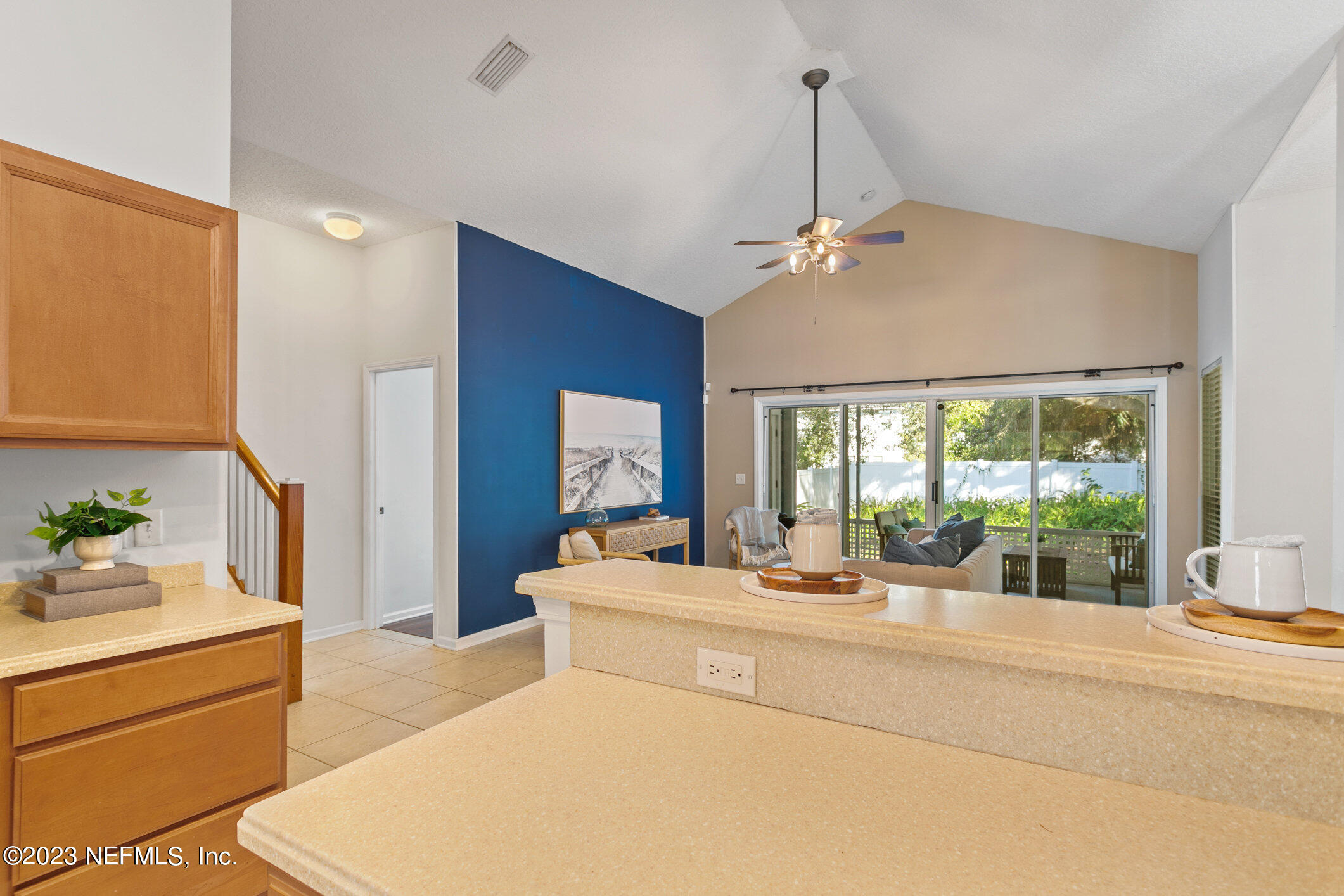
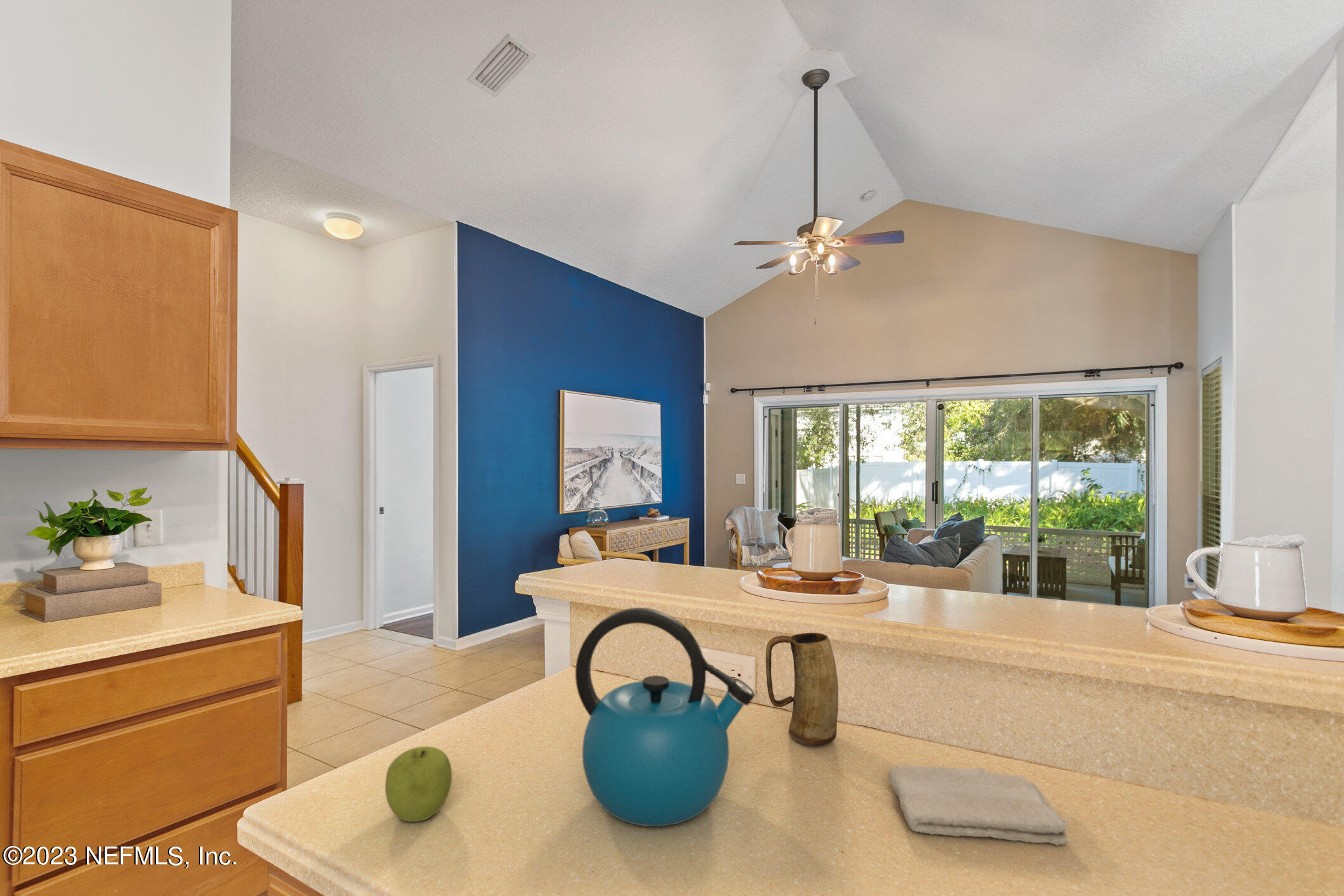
+ washcloth [887,764,1068,847]
+ kettle [575,607,755,827]
+ fruit [385,746,452,822]
+ mug [765,632,839,746]
